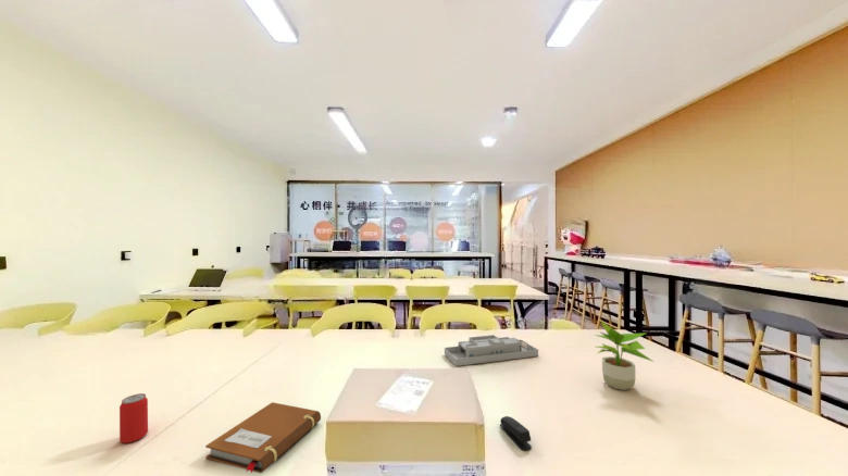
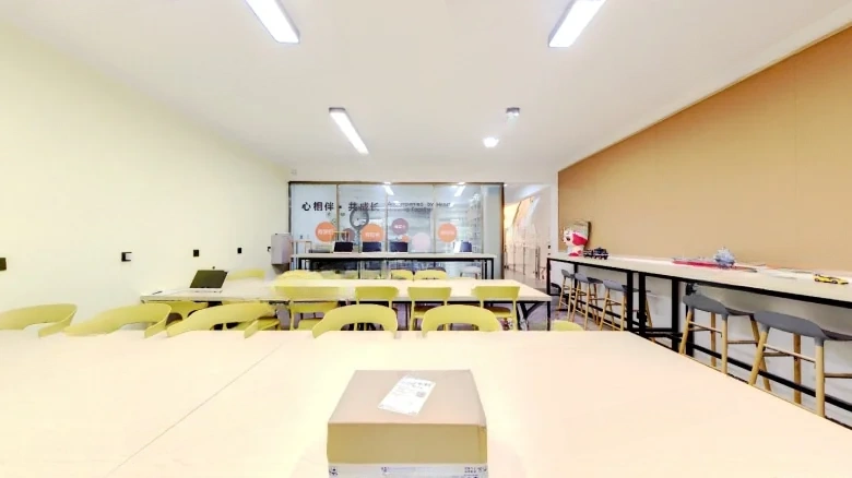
- beverage can [119,392,149,444]
- desk organizer [444,334,539,367]
- stapler [499,415,533,451]
- potted plant [594,318,654,391]
- notebook [204,401,322,474]
